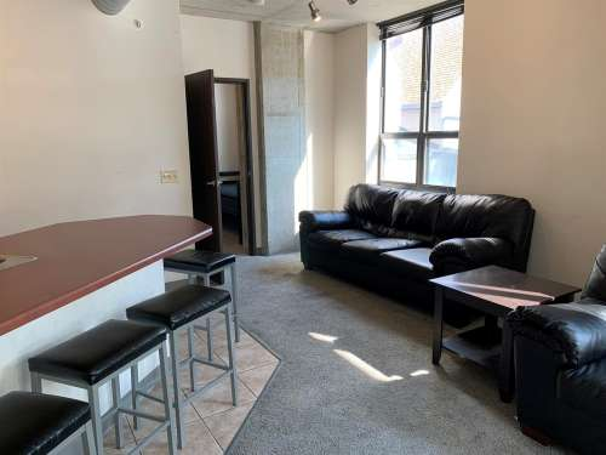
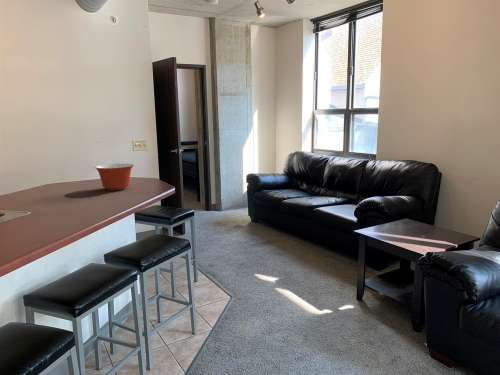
+ mixing bowl [94,163,135,191]
